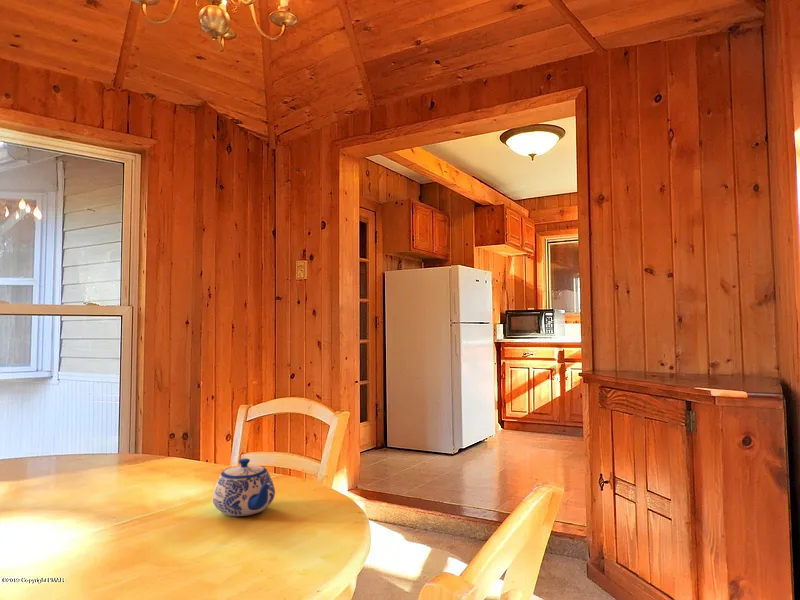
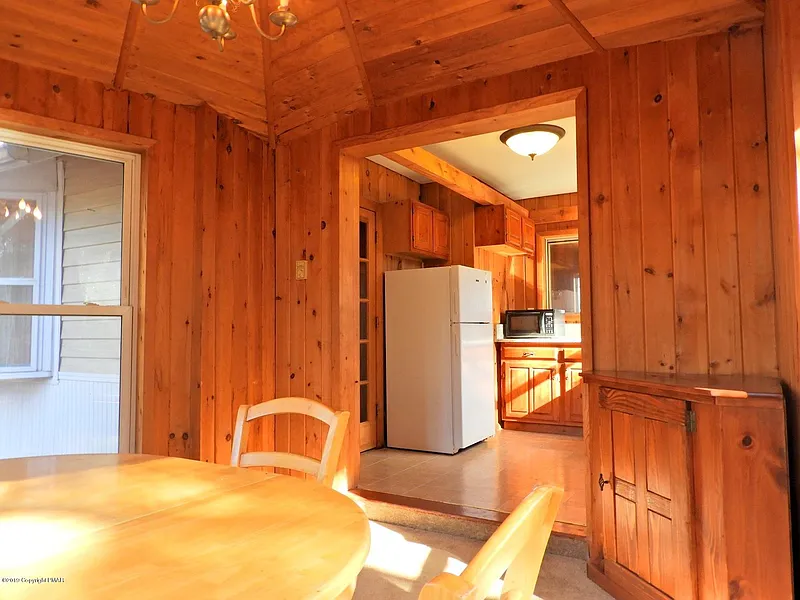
- teapot [212,457,276,517]
